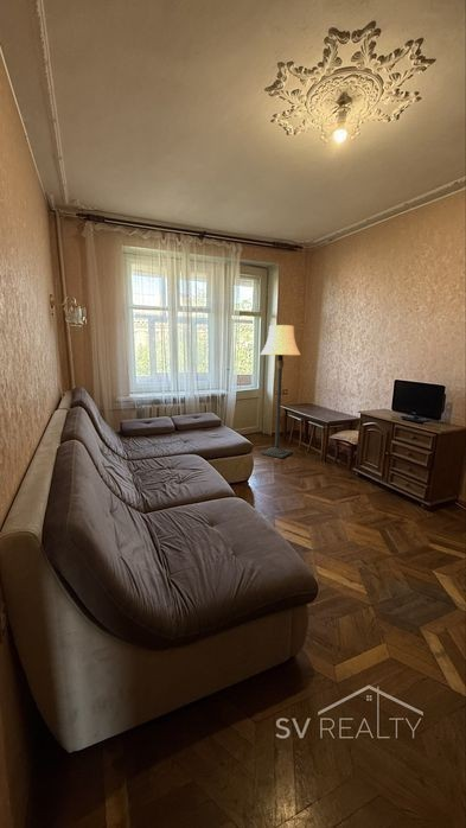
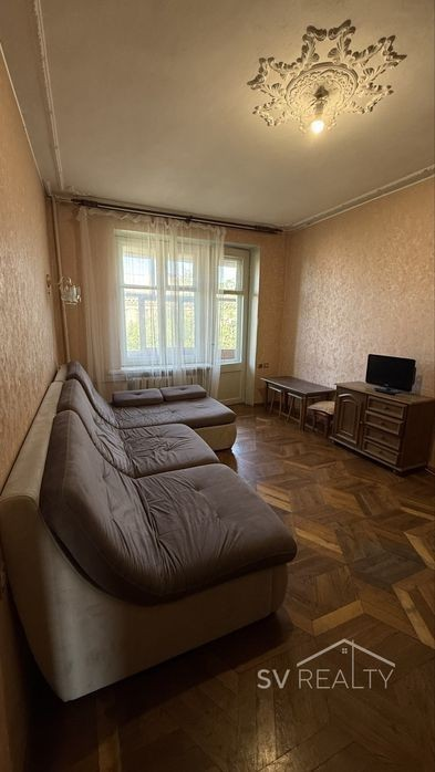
- lamp [258,324,302,459]
